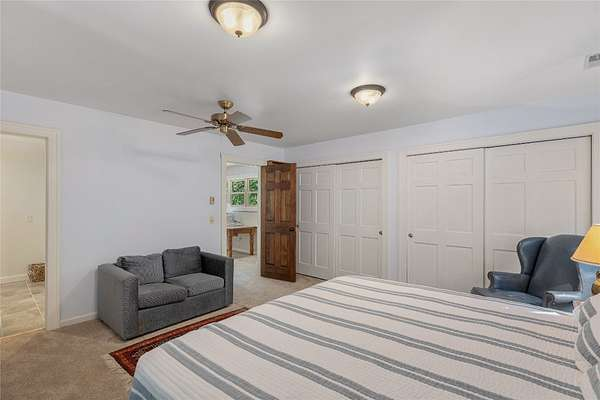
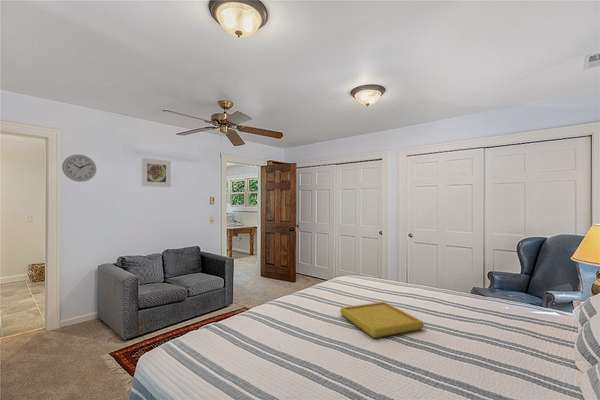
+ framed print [141,157,172,188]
+ serving tray [339,301,425,339]
+ wall clock [61,154,97,183]
